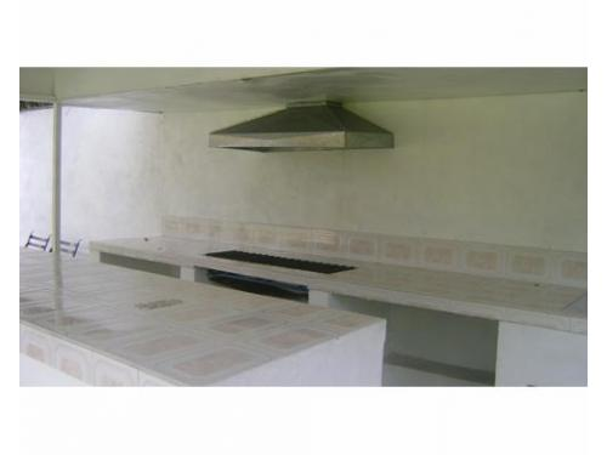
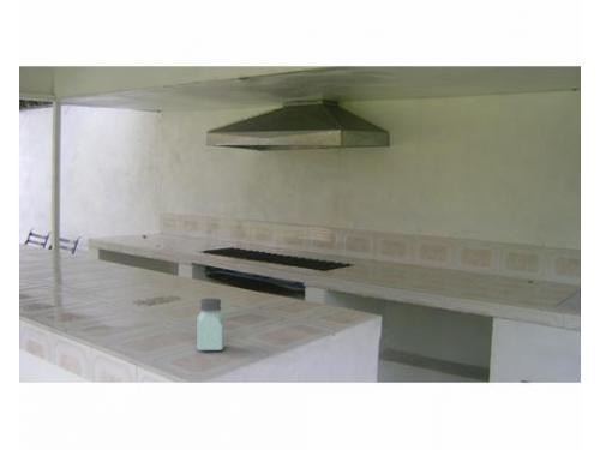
+ saltshaker [196,298,226,352]
